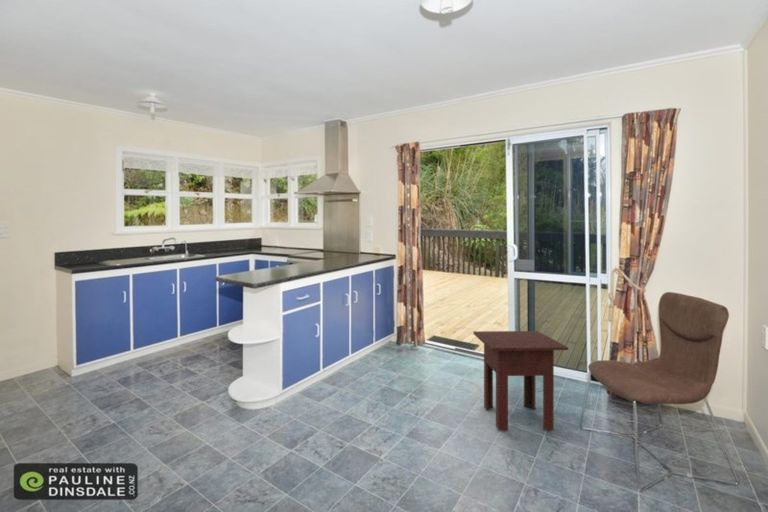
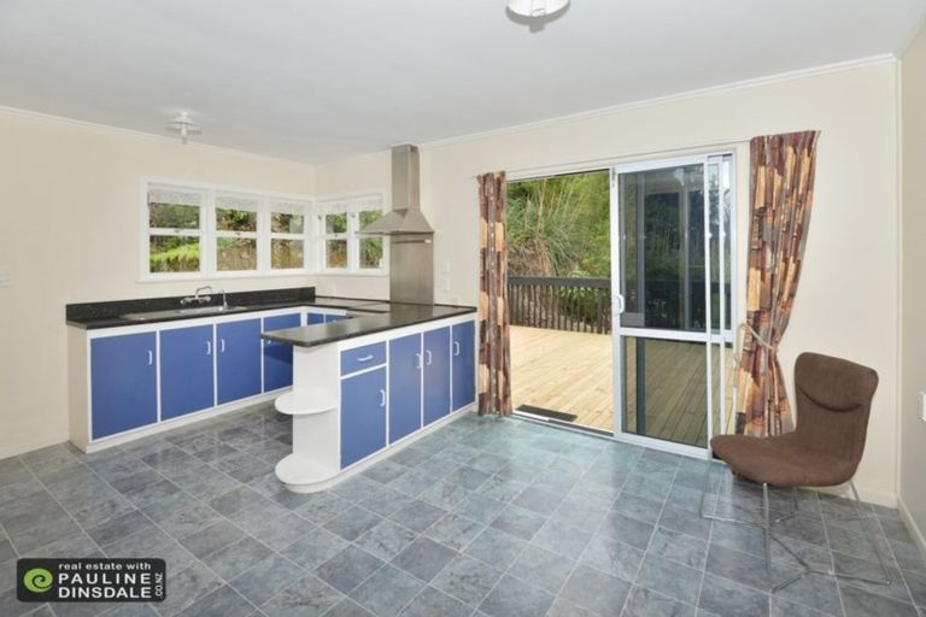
- side table [472,330,569,431]
